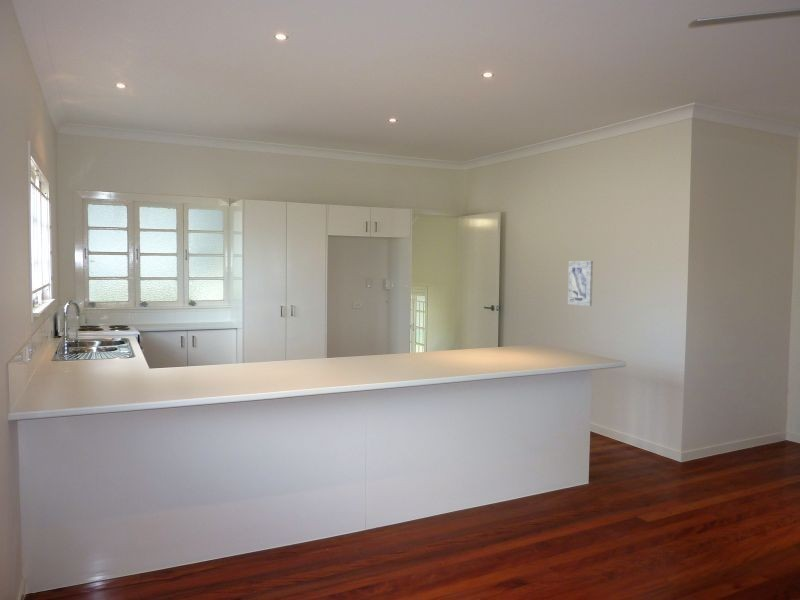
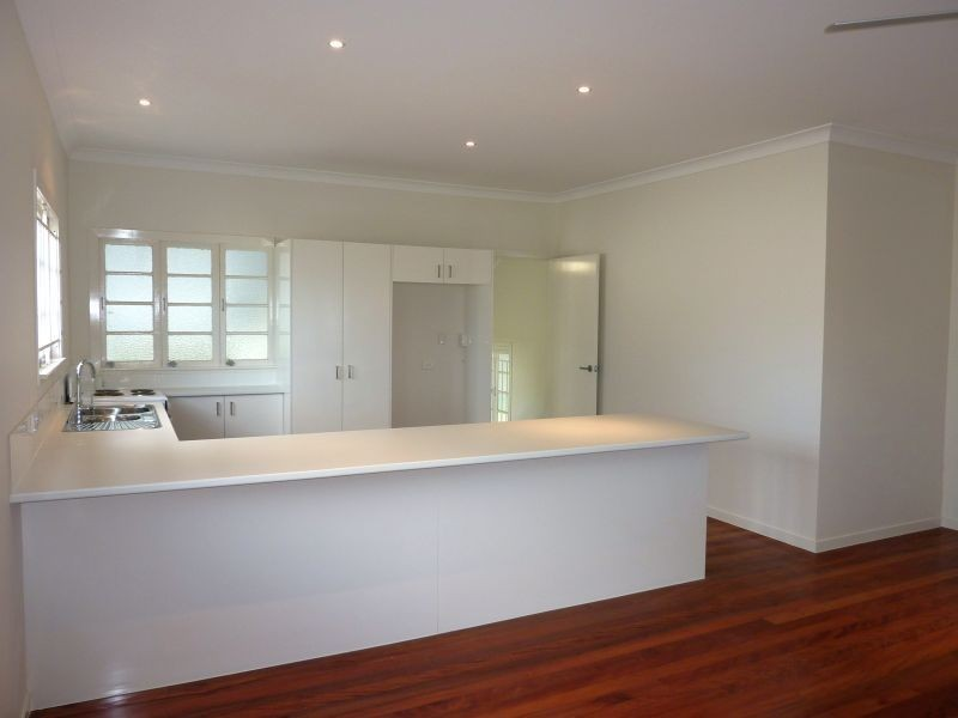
- wall art [567,260,594,307]
